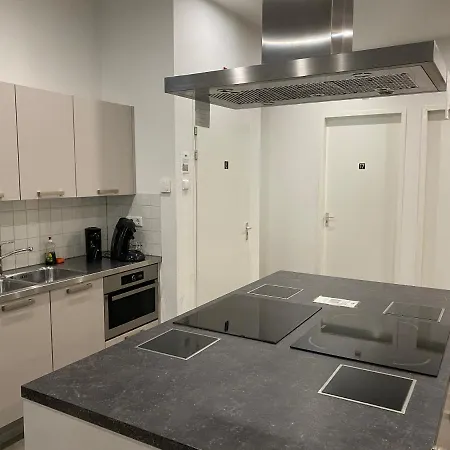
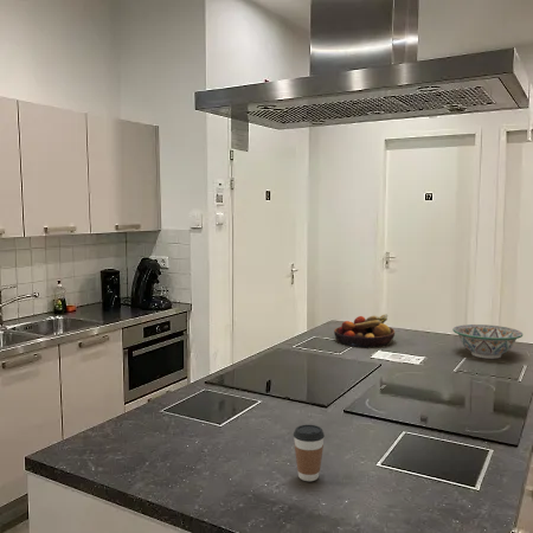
+ coffee cup [293,424,326,482]
+ fruit bowl [333,314,396,348]
+ decorative bowl [451,323,524,360]
